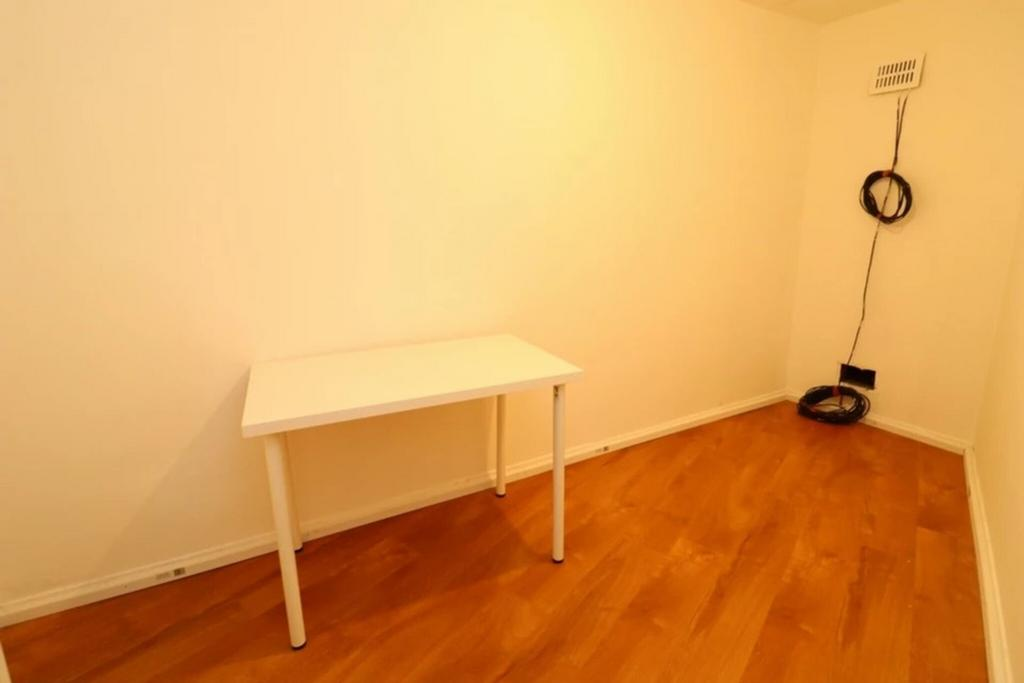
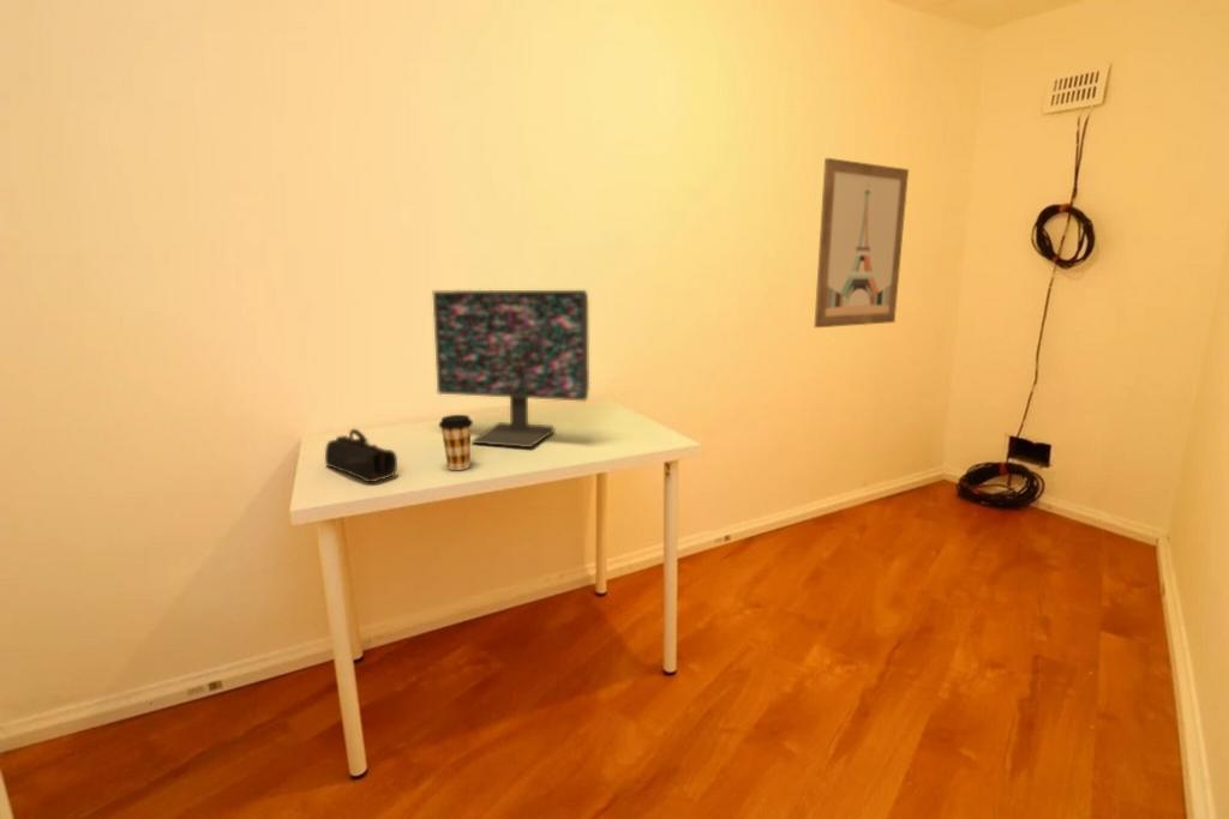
+ wall art [813,157,910,329]
+ pencil case [324,428,398,483]
+ computer monitor [432,289,590,448]
+ coffee cup [438,414,474,471]
